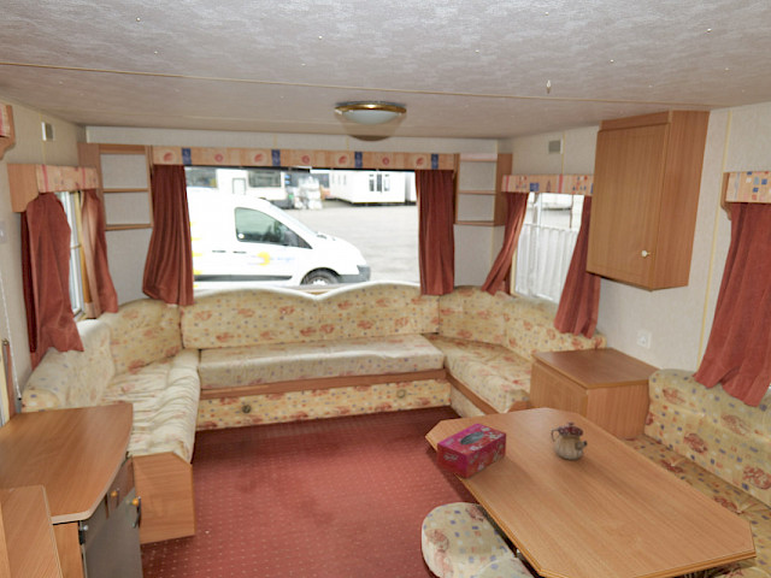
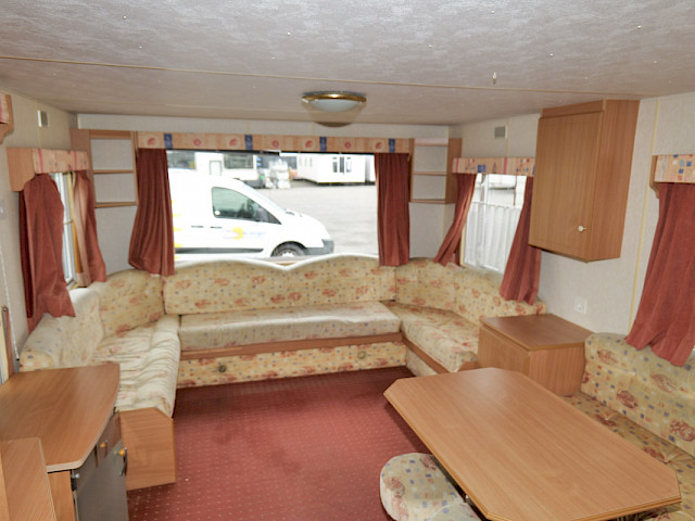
- tissue box [435,421,507,479]
- teapot [549,420,589,461]
